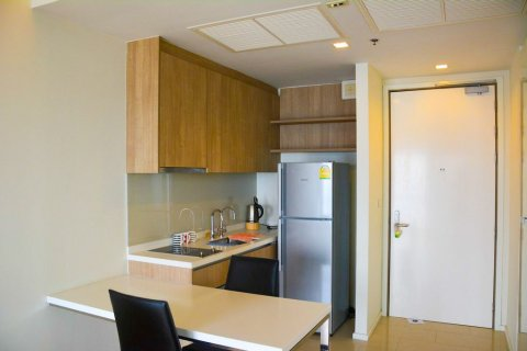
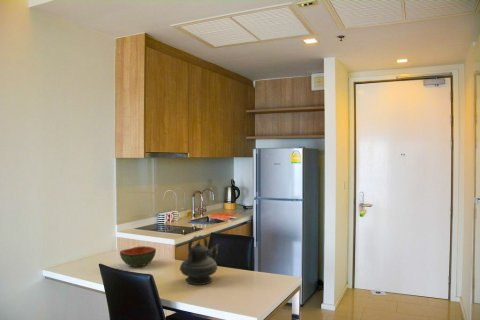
+ teapot [179,234,220,286]
+ bowl [119,245,157,268]
